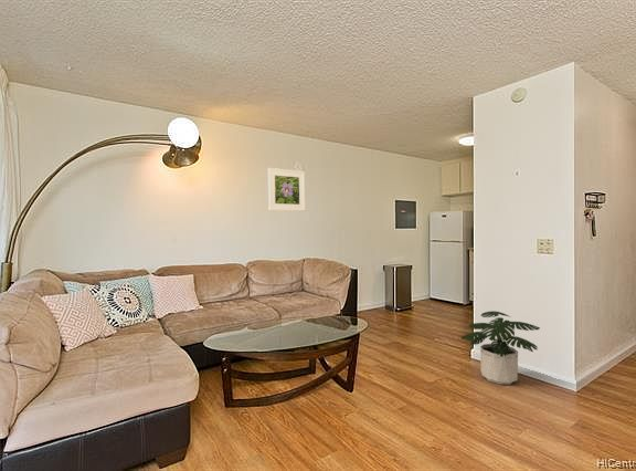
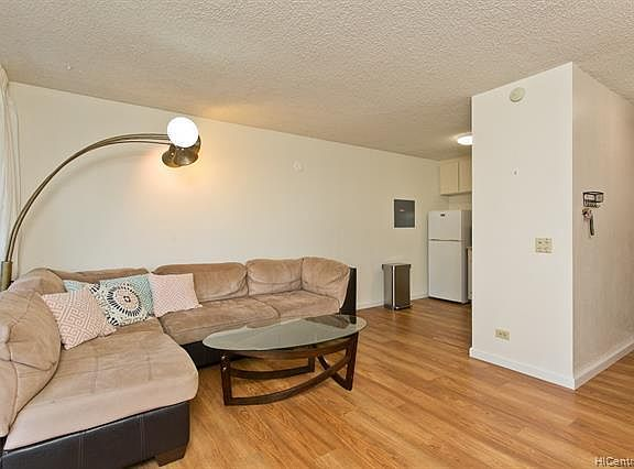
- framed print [267,167,306,212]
- potted plant [459,311,541,385]
